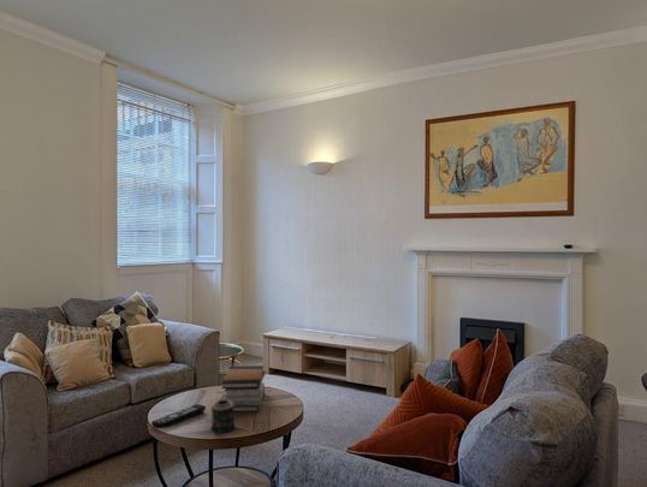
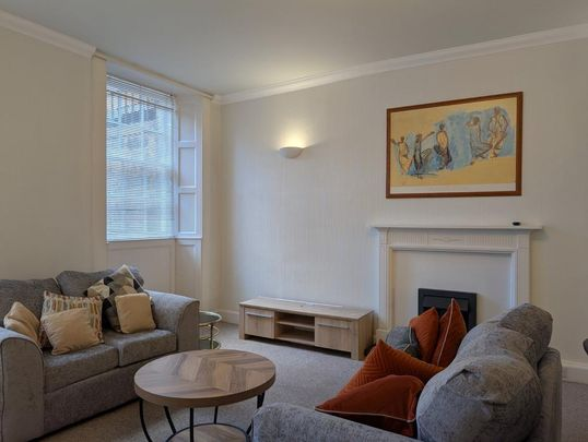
- remote control [150,403,207,429]
- book stack [221,364,267,412]
- candle [210,398,237,434]
